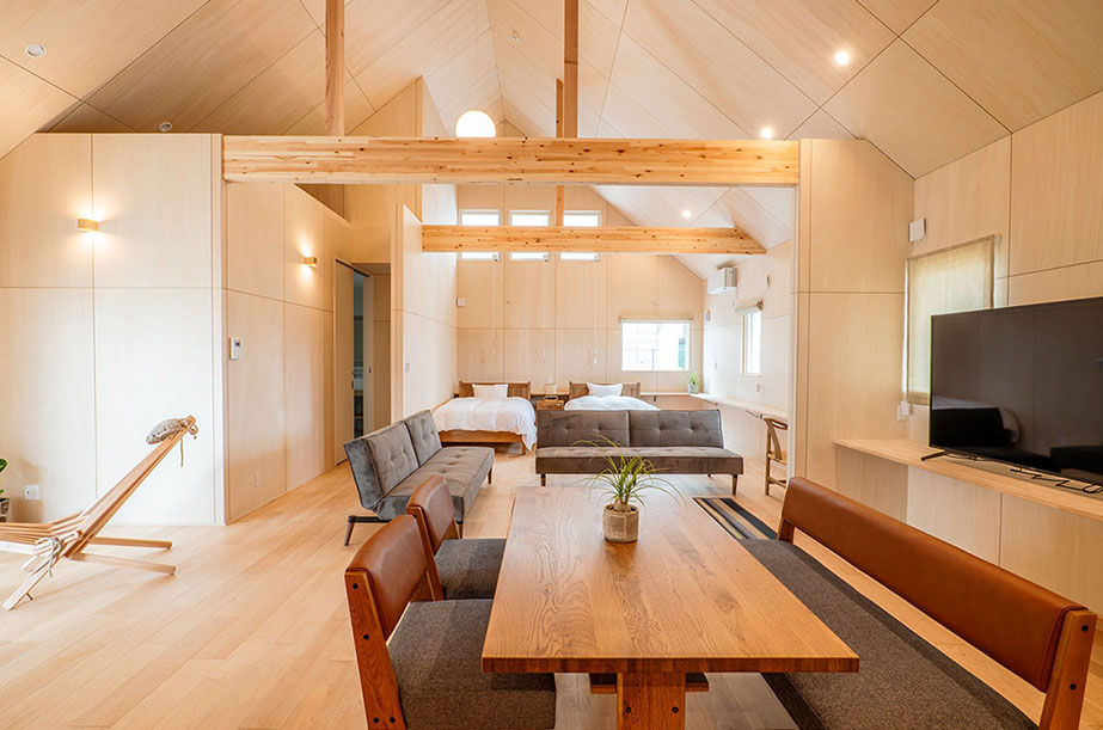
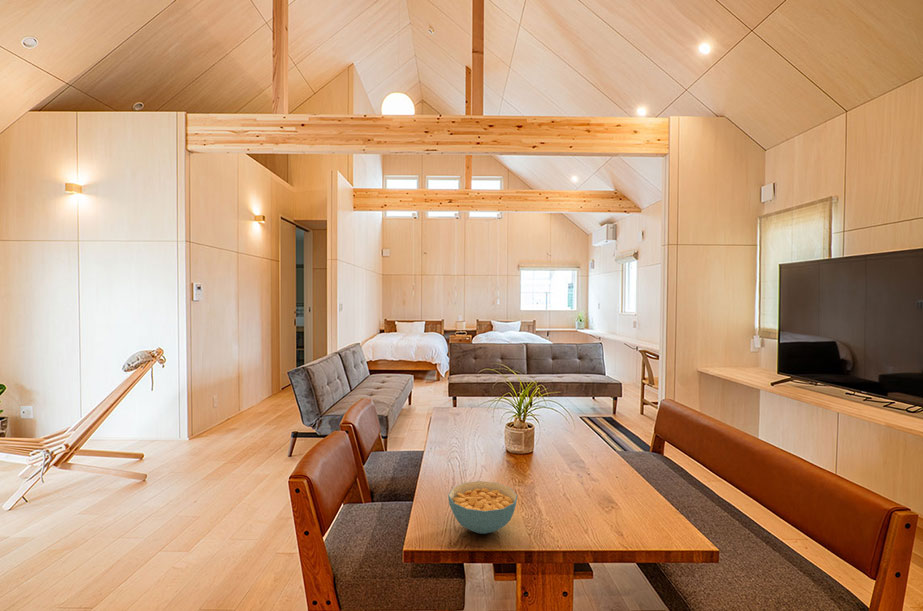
+ cereal bowl [447,480,518,535]
